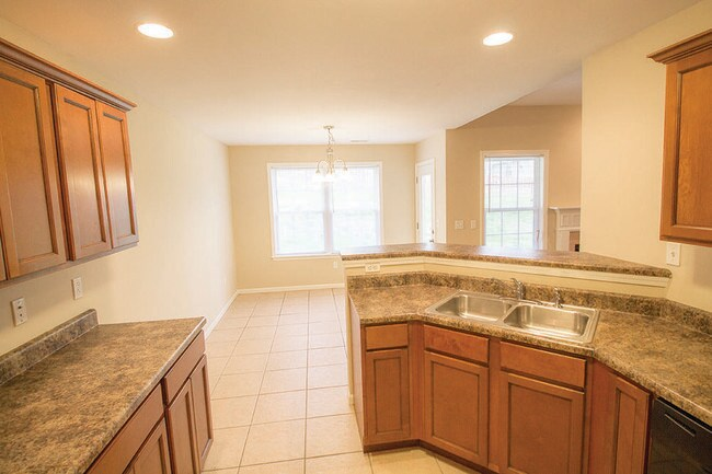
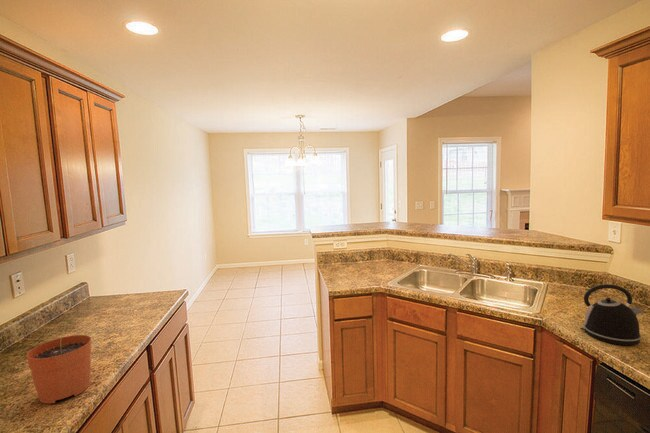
+ kettle [579,283,645,346]
+ plant pot [26,318,92,405]
